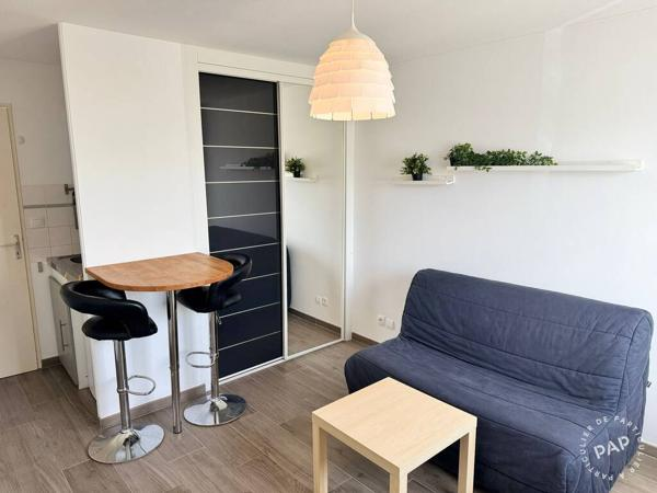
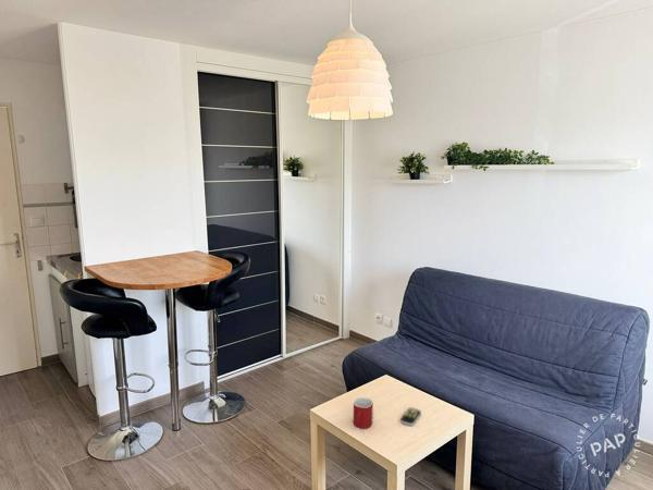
+ remote control [399,406,422,427]
+ mug [353,396,374,430]
